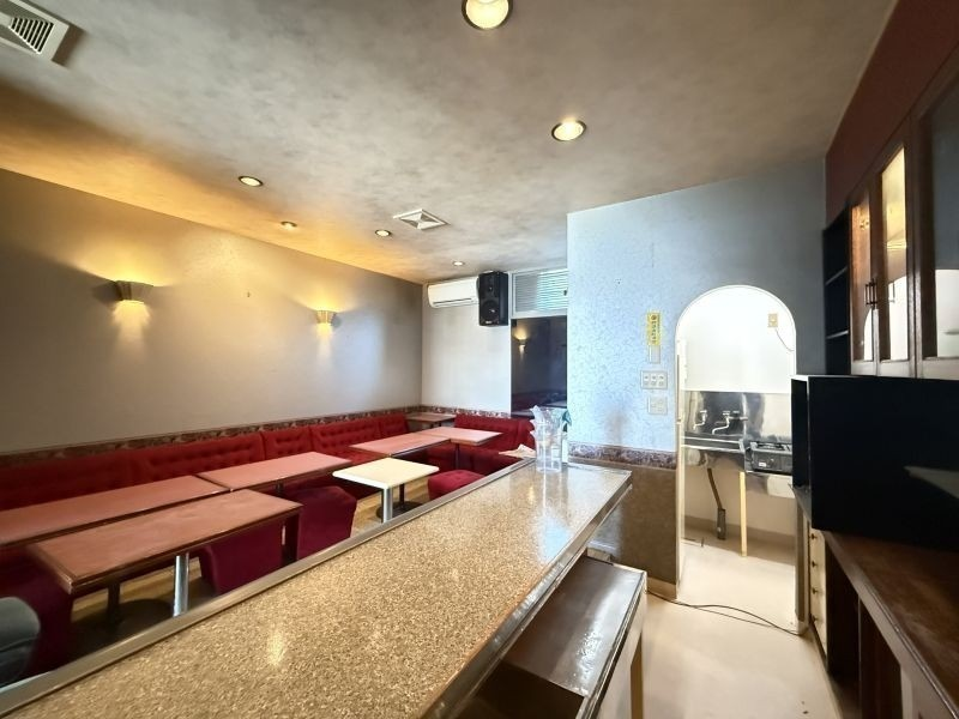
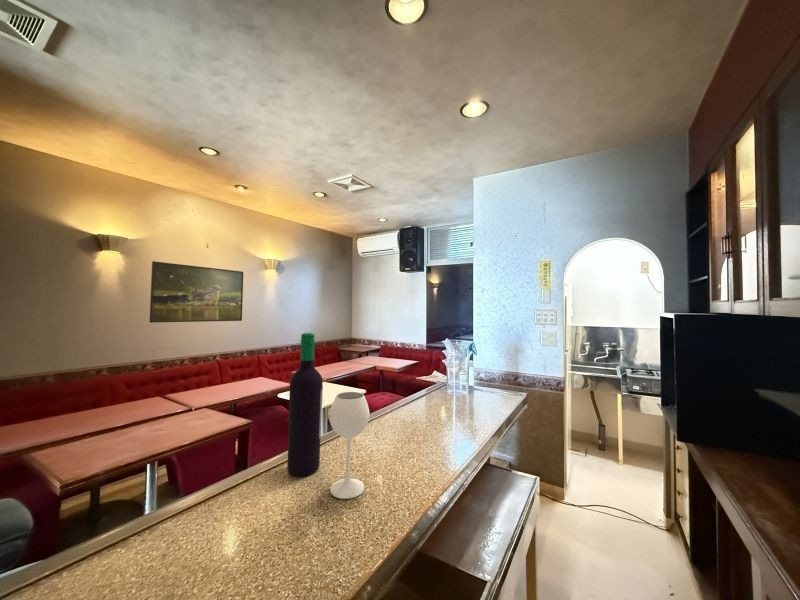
+ wine bottle [287,332,371,500]
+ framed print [149,260,244,324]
